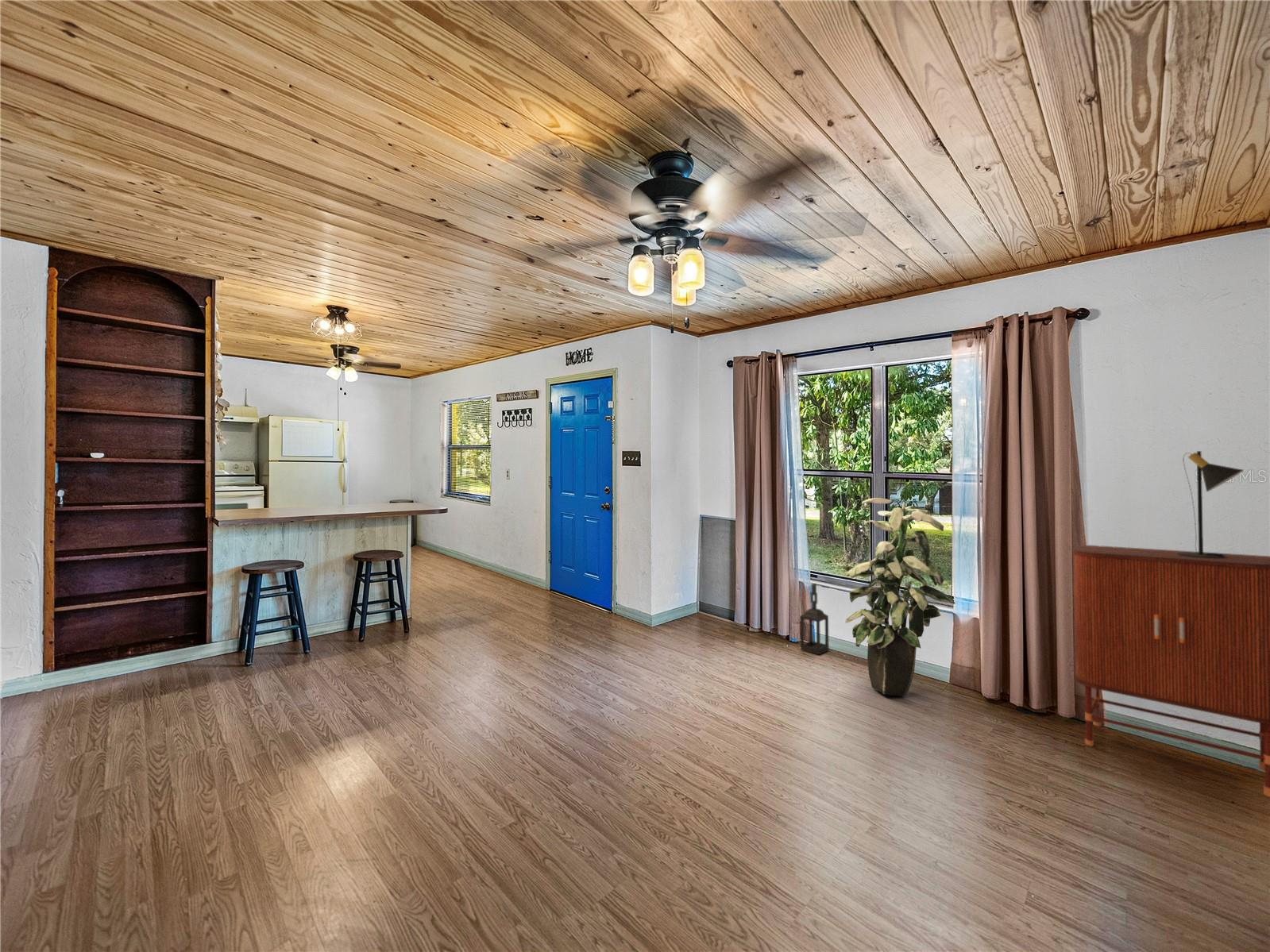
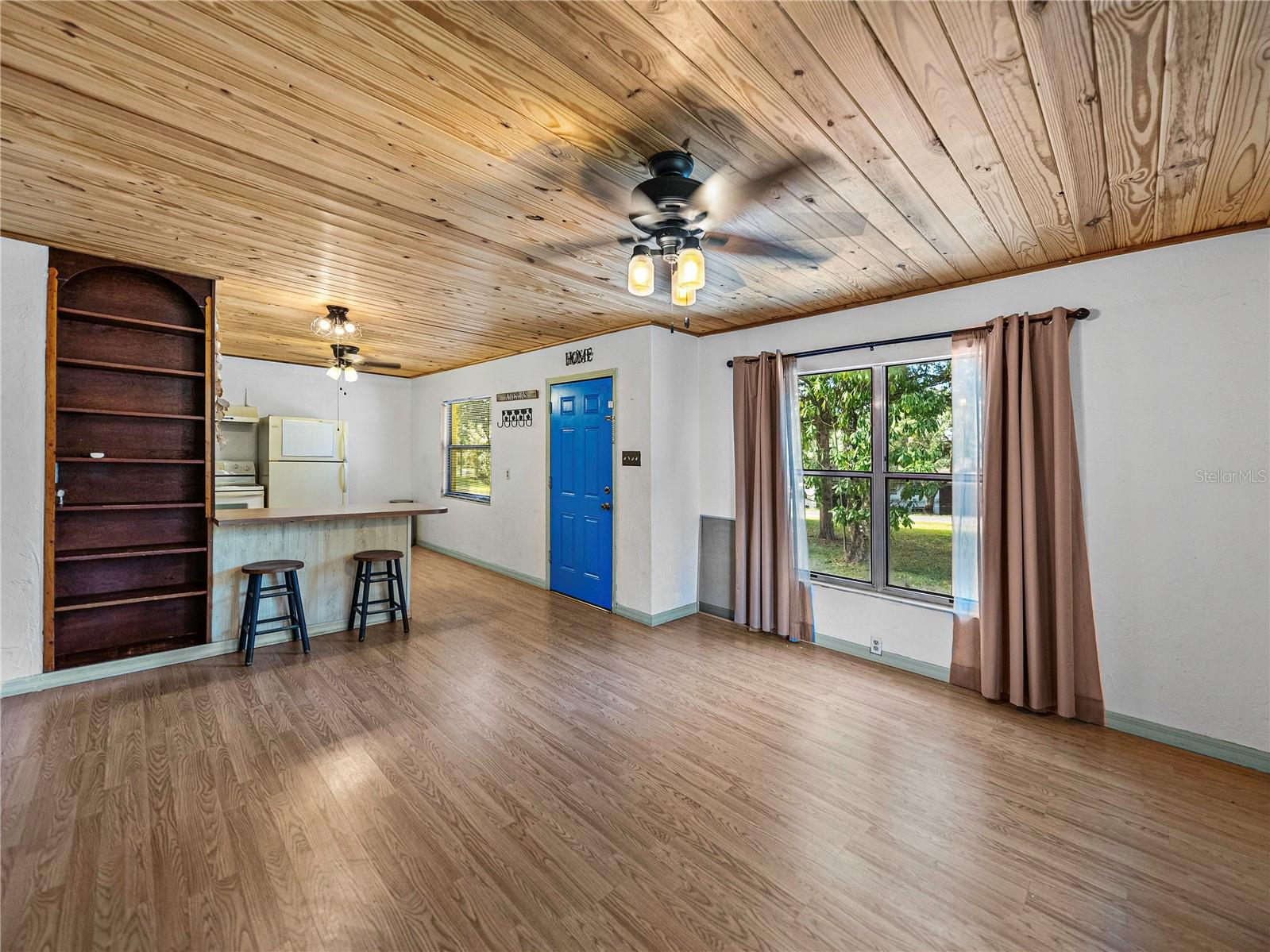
- lantern [799,583,830,656]
- bar cabinet [1072,545,1270,798]
- table lamp [1178,450,1245,558]
- indoor plant [841,497,956,697]
